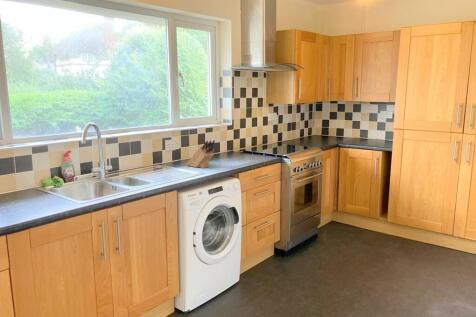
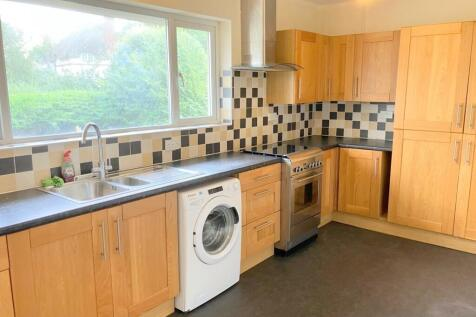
- knife block [185,139,216,169]
